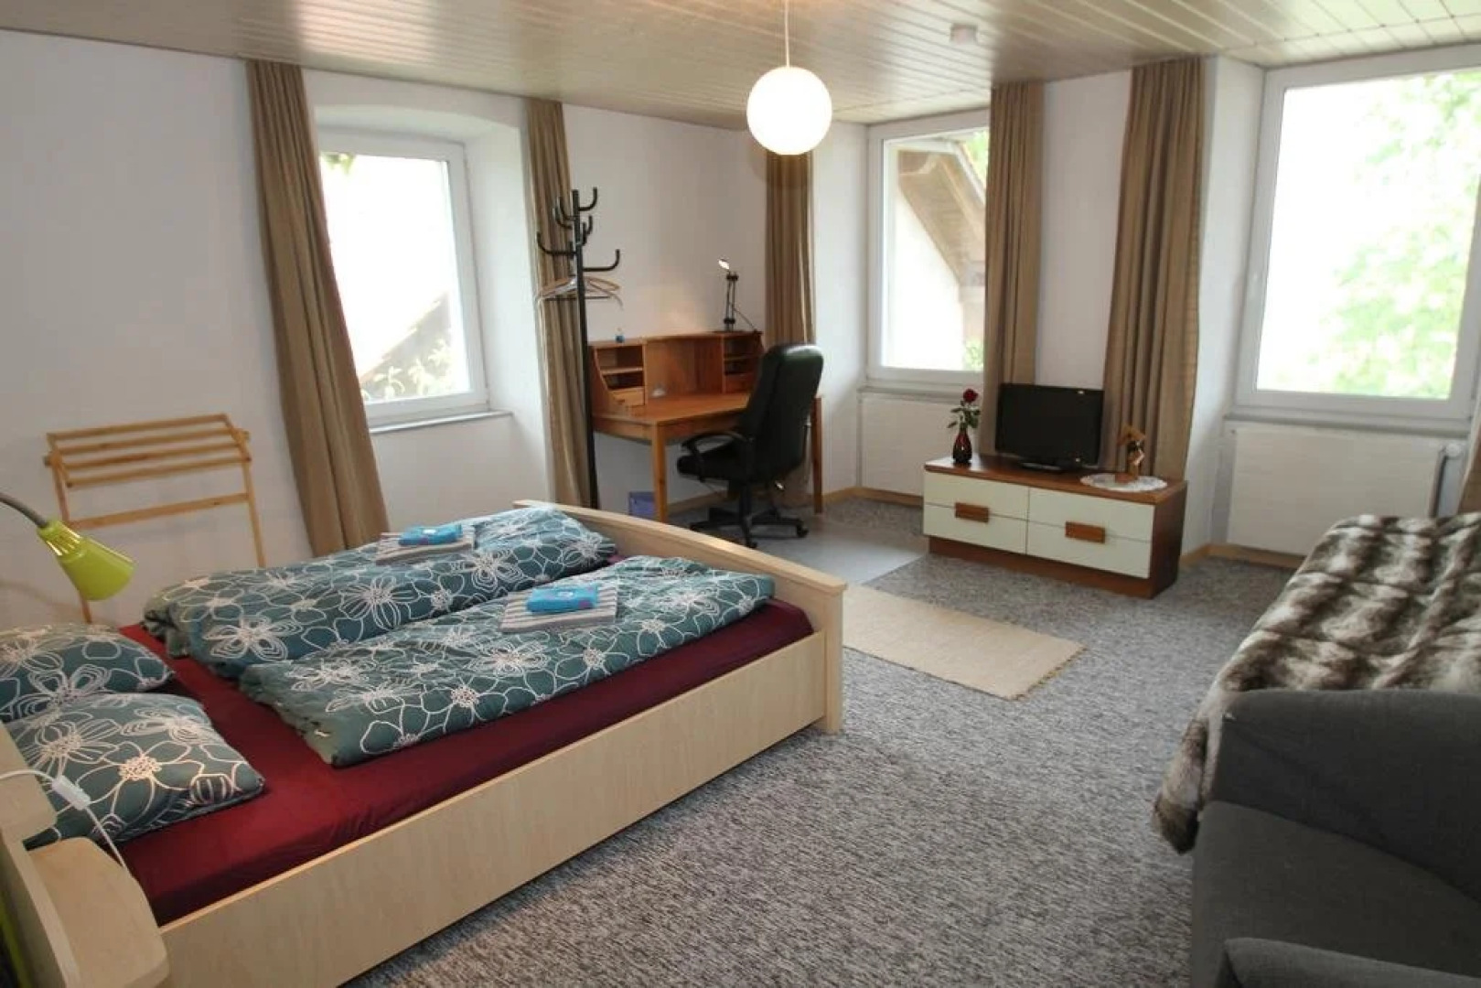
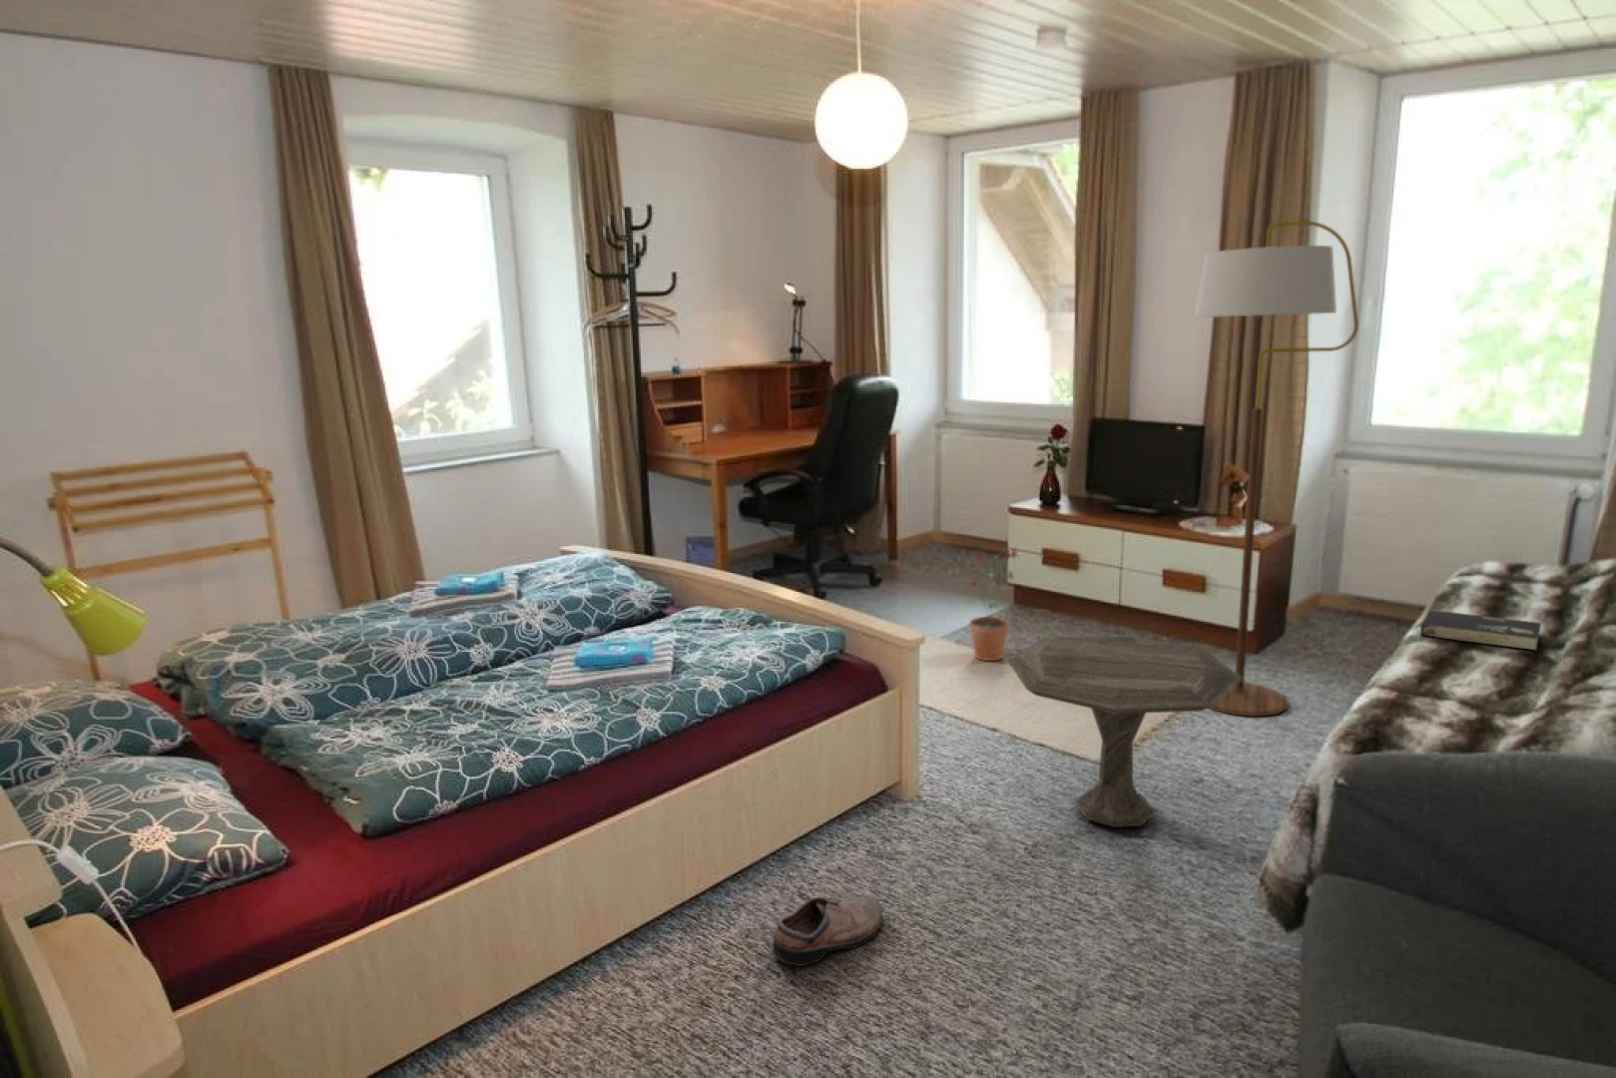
+ book [1420,609,1543,651]
+ shoe [771,894,883,967]
+ floor lamp [1192,220,1360,718]
+ side table [1005,634,1243,829]
+ potted plant [964,546,1019,662]
